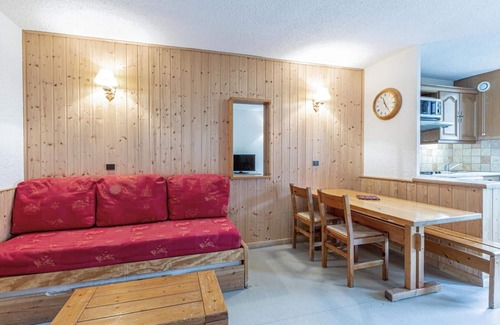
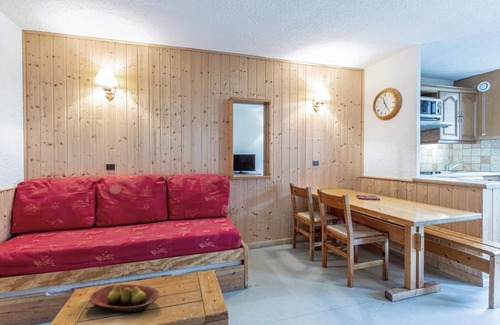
+ fruit bowl [89,283,160,313]
